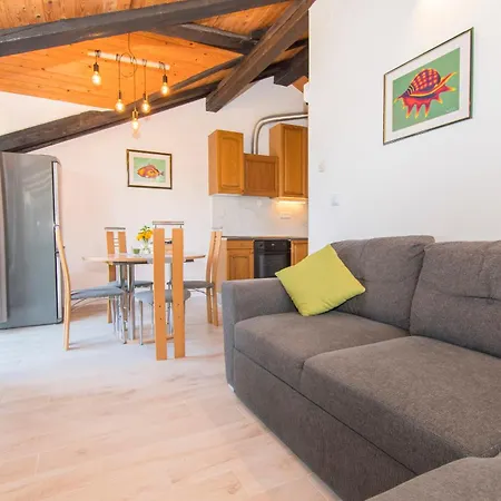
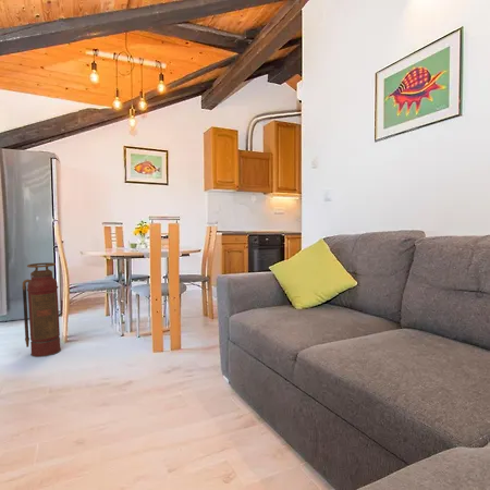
+ fire extinguisher [22,261,62,358]
